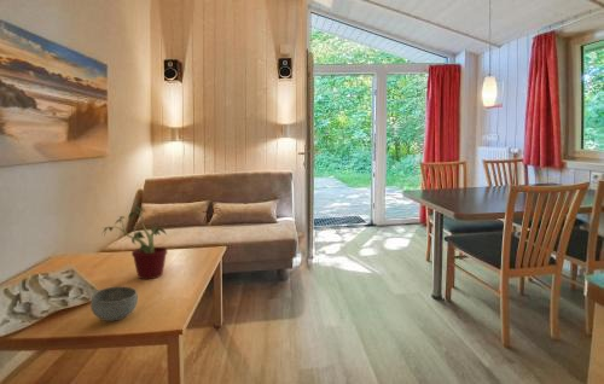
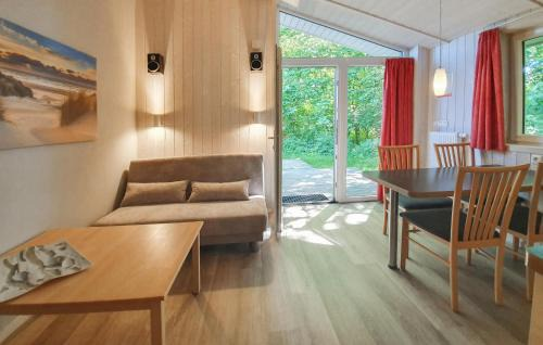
- potted plant [100,205,168,280]
- bowl [89,285,139,322]
